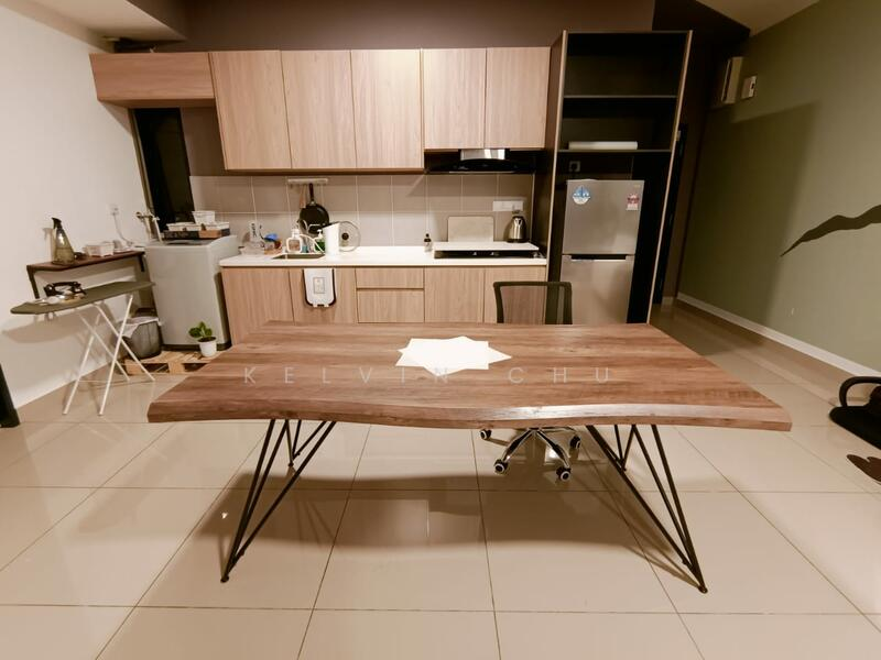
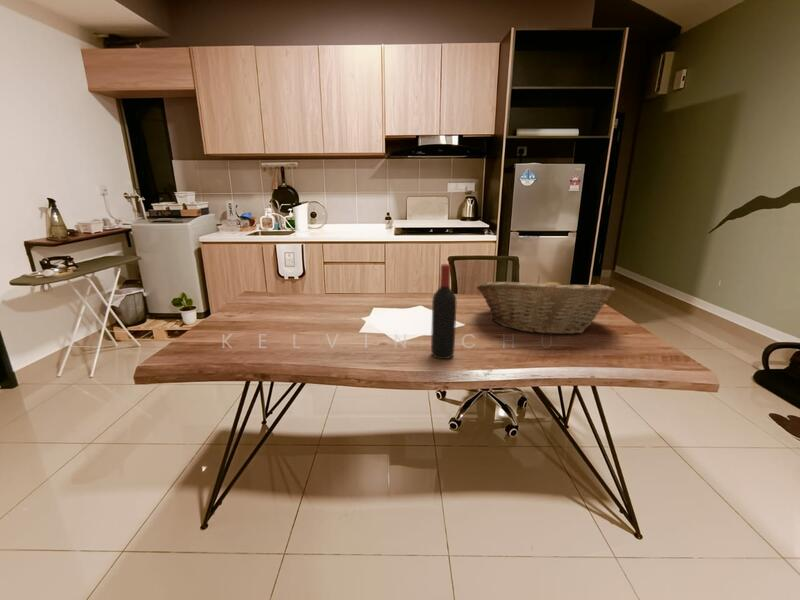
+ fruit basket [476,275,616,336]
+ wine bottle [430,263,457,360]
